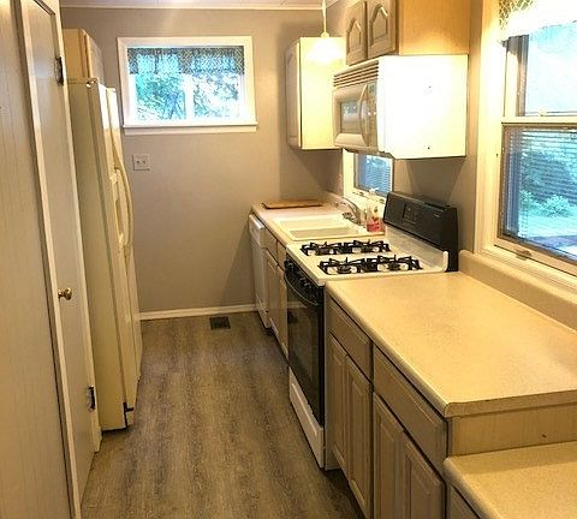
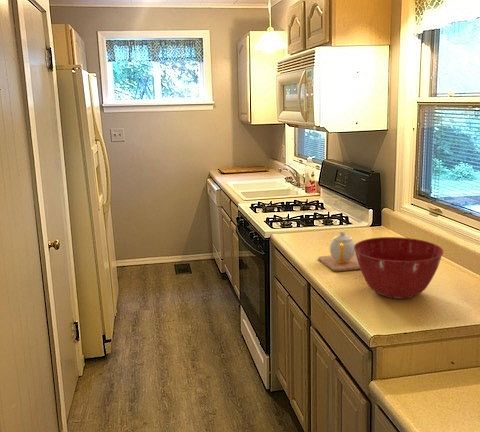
+ mixing bowl [354,236,445,300]
+ teapot [317,230,360,273]
